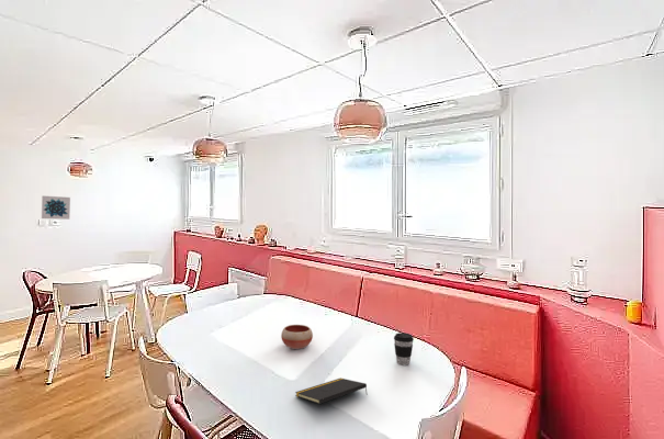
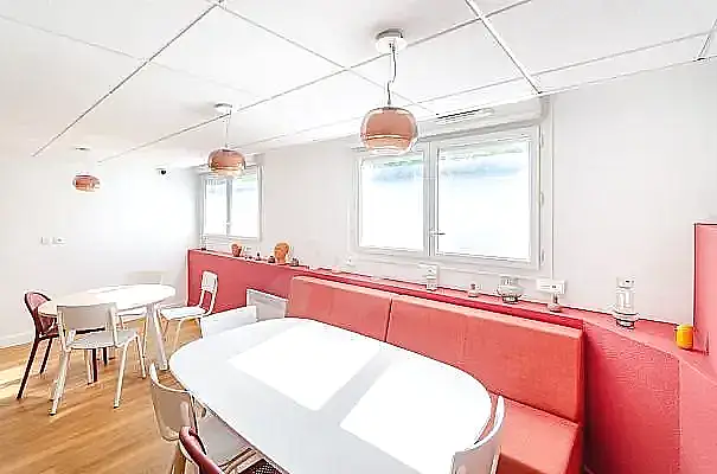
- notepad [294,378,369,405]
- wall art [41,195,71,221]
- coffee cup [393,331,415,367]
- bowl [280,324,314,350]
